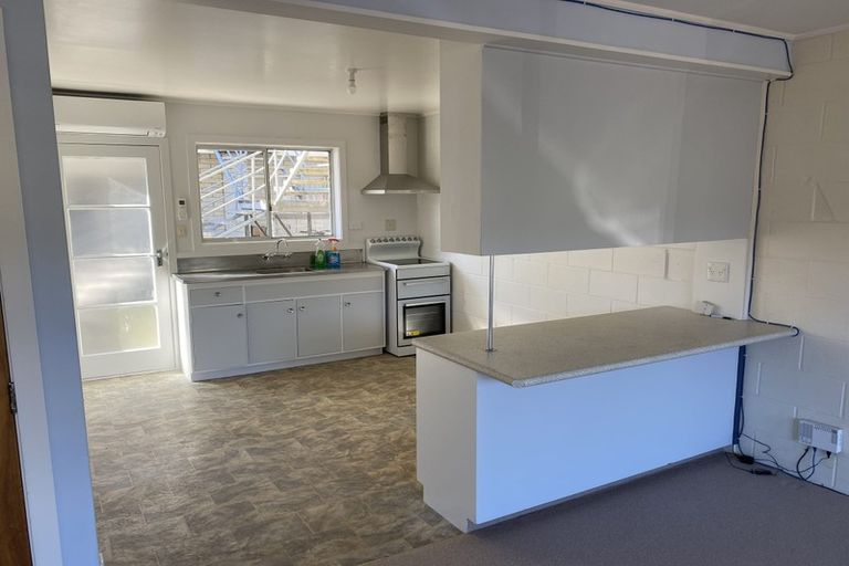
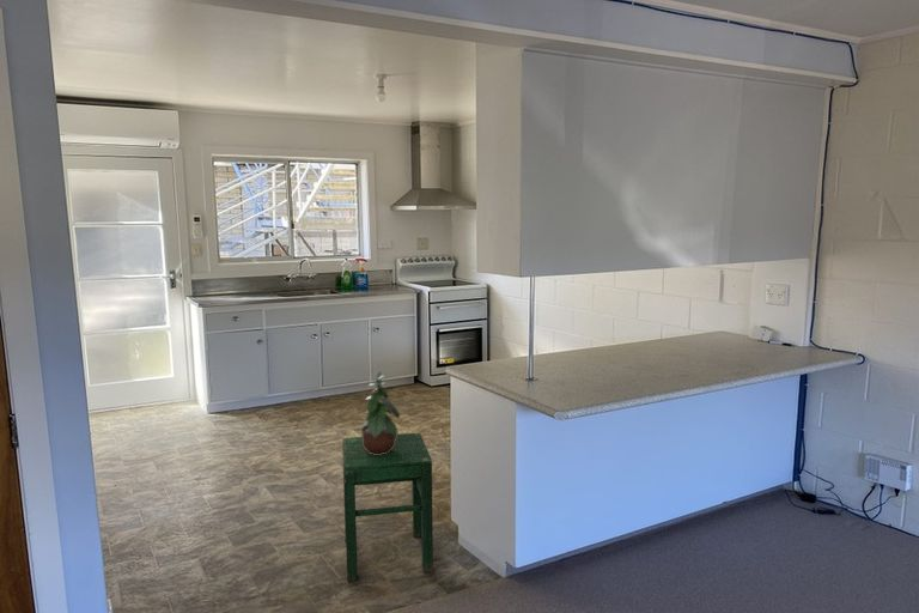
+ stool [341,432,434,582]
+ potted plant [360,371,401,455]
